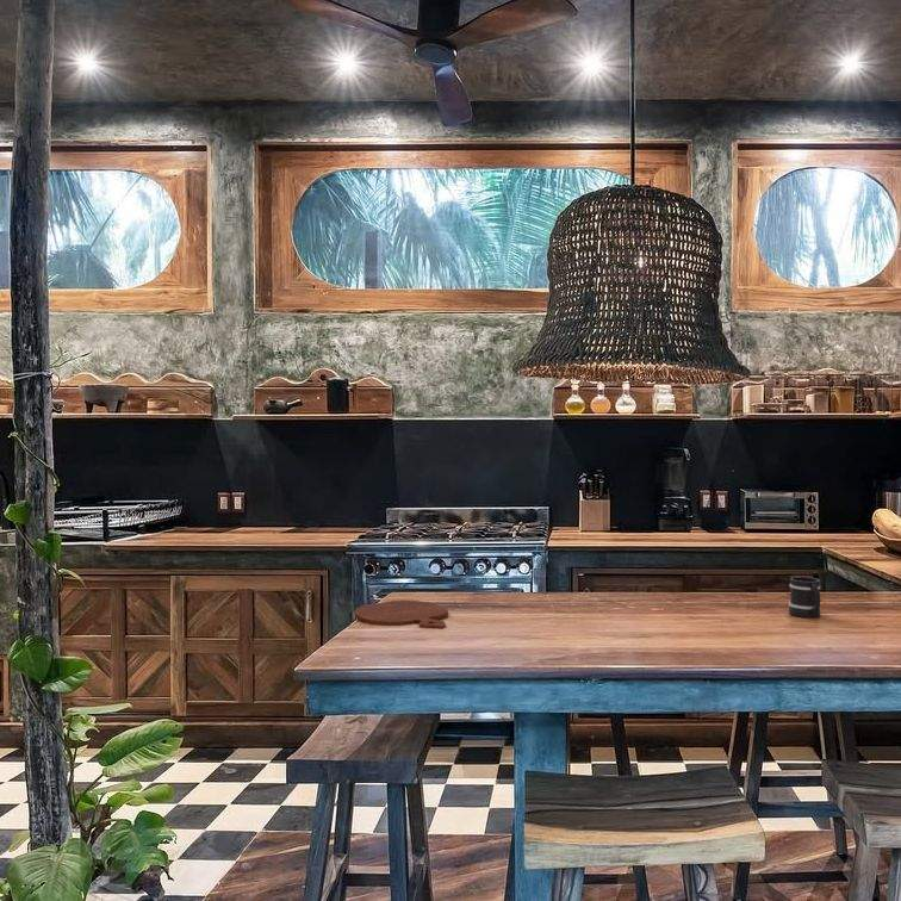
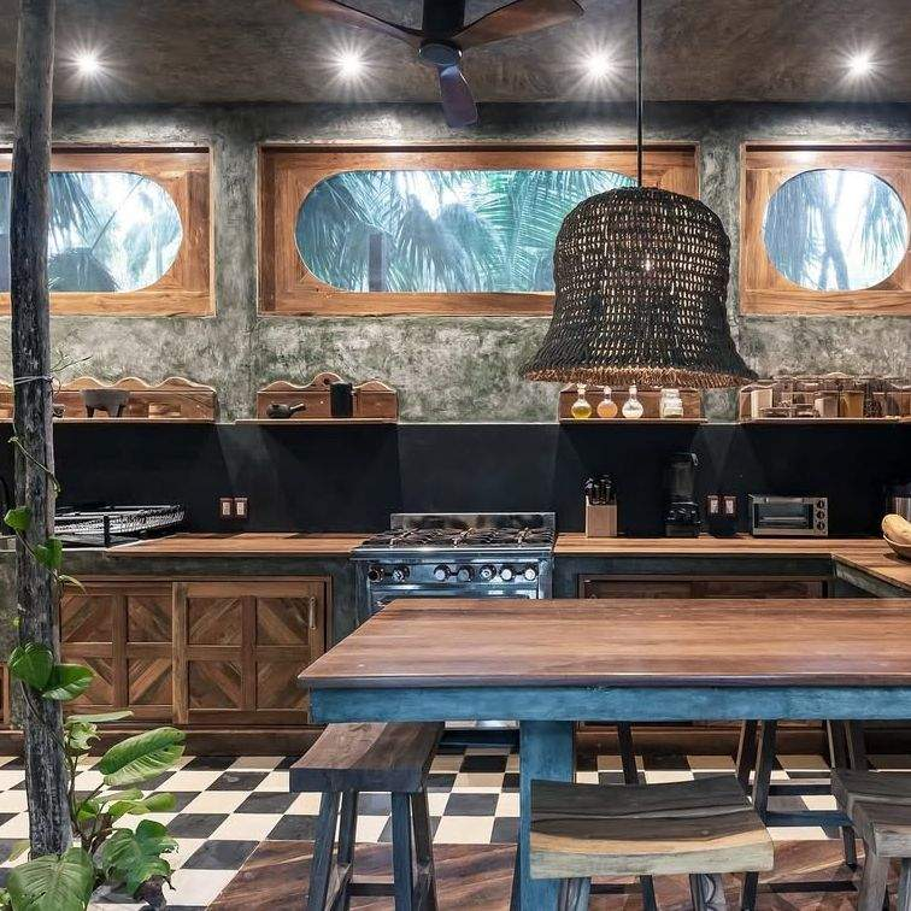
- cutting board [353,599,449,630]
- mug [788,576,821,619]
